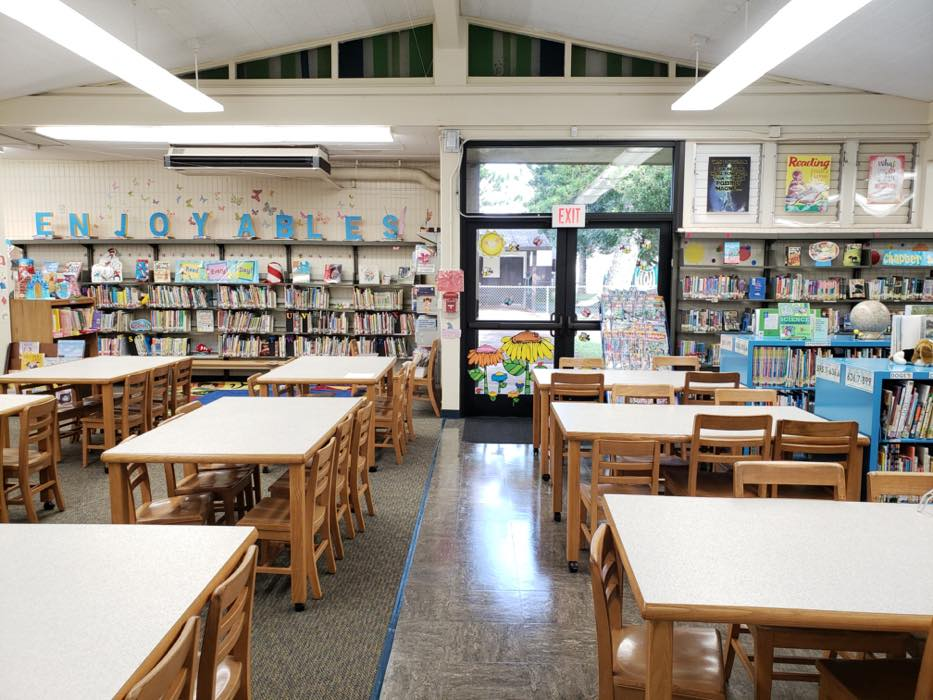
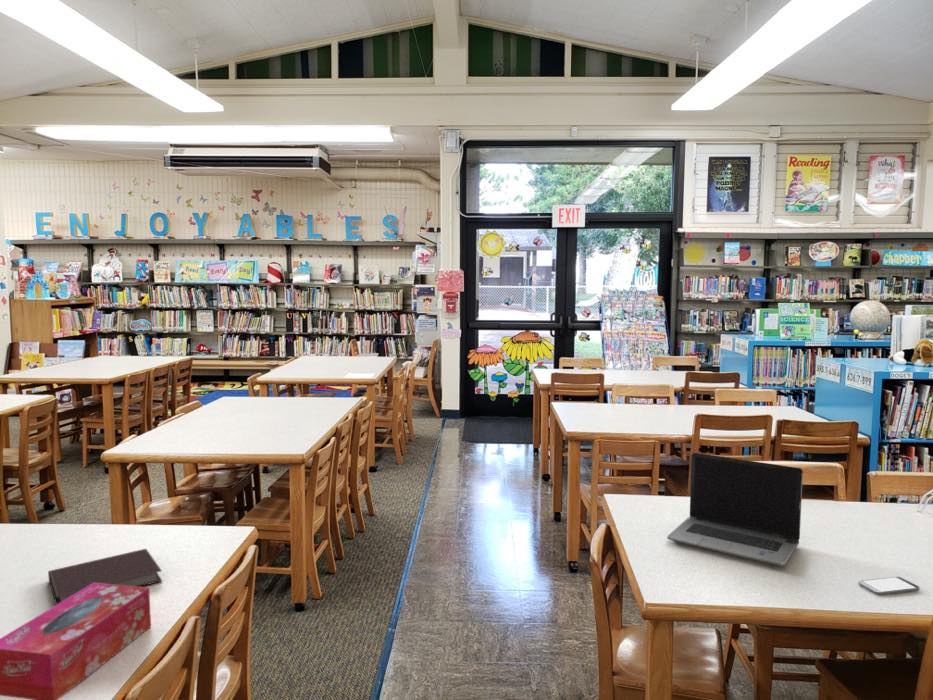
+ laptop computer [666,452,804,567]
+ notebook [47,548,163,605]
+ tissue box [0,583,152,700]
+ smartphone [857,576,921,596]
